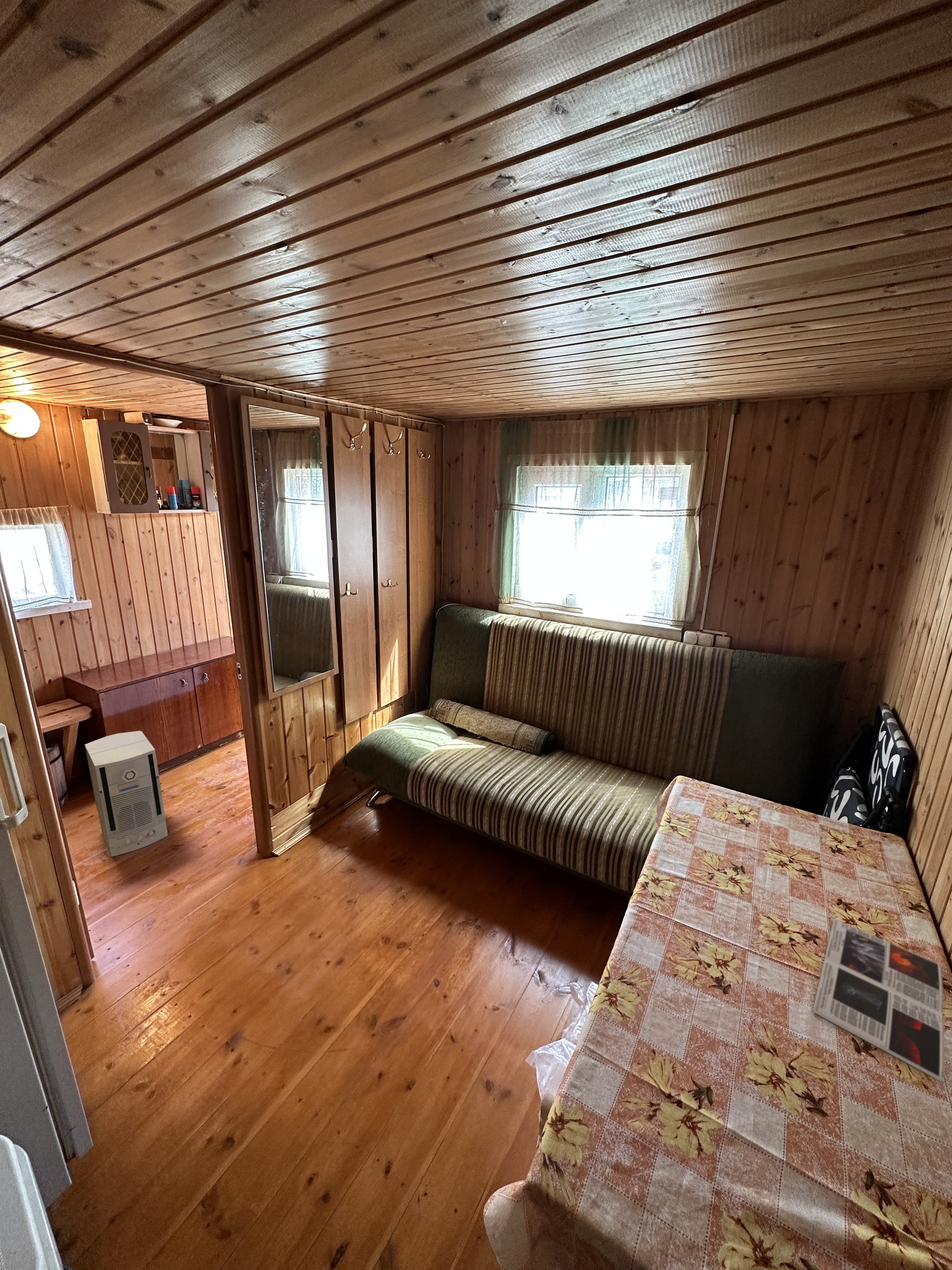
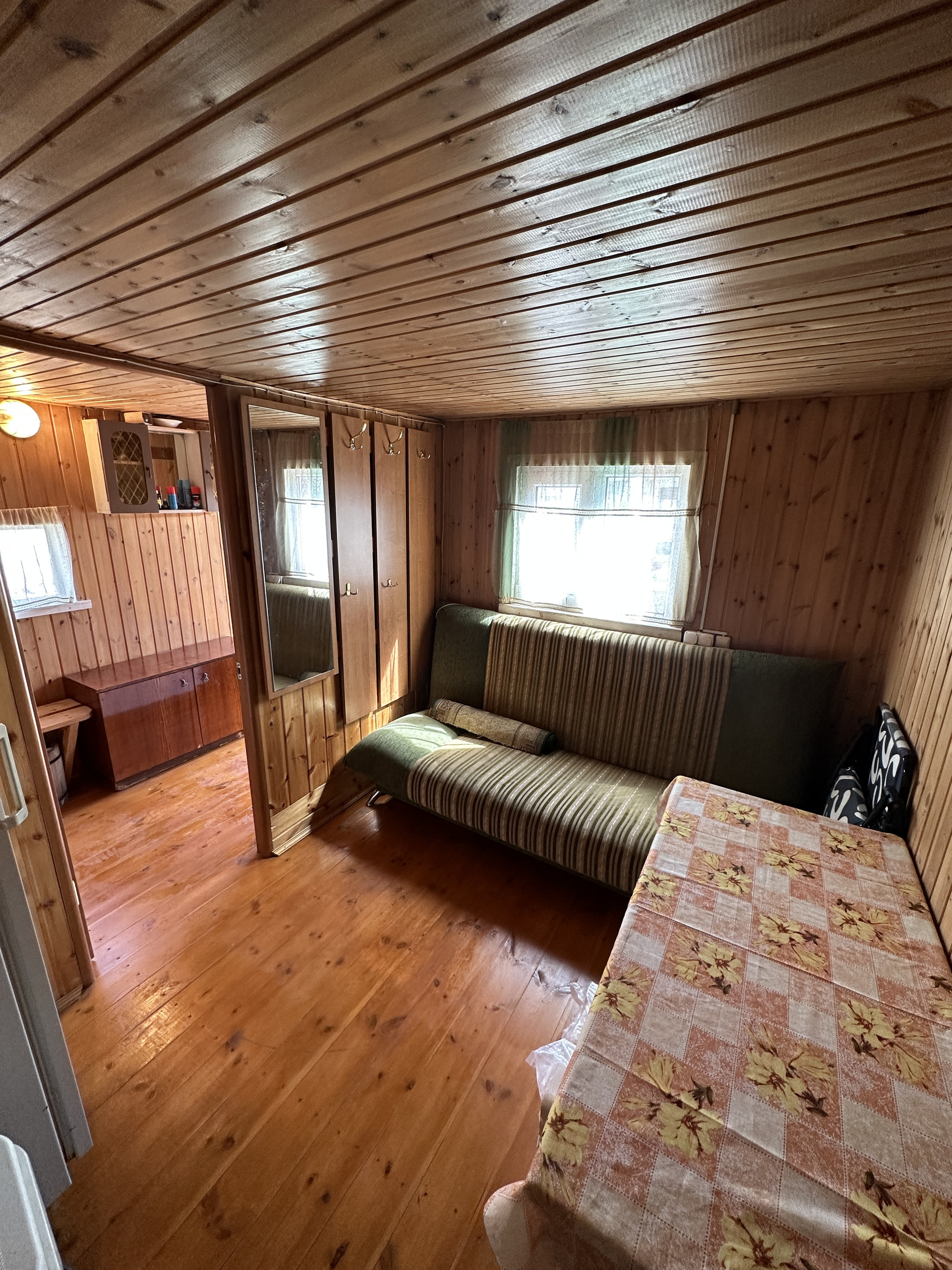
- magazine [812,918,945,1083]
- air purifier [84,730,169,857]
